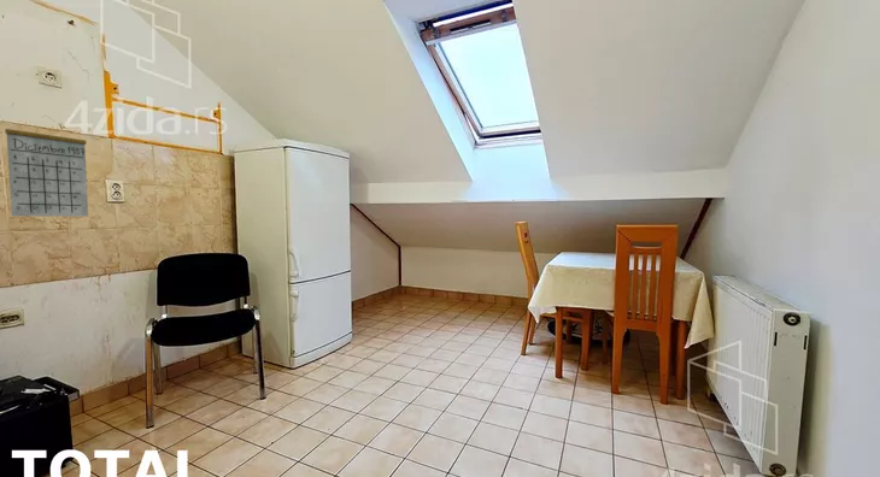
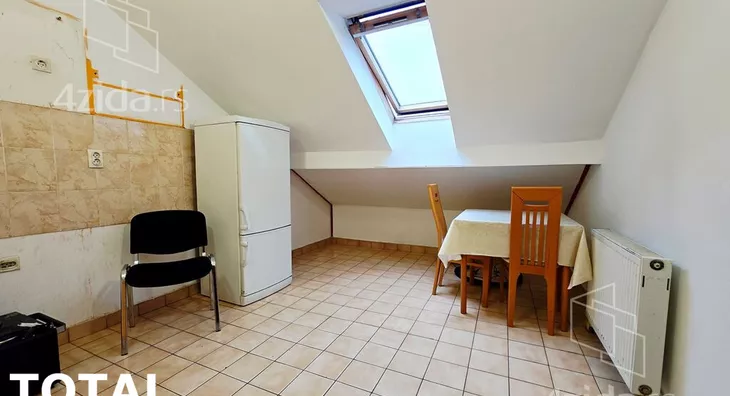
- calendar [4,114,89,218]
